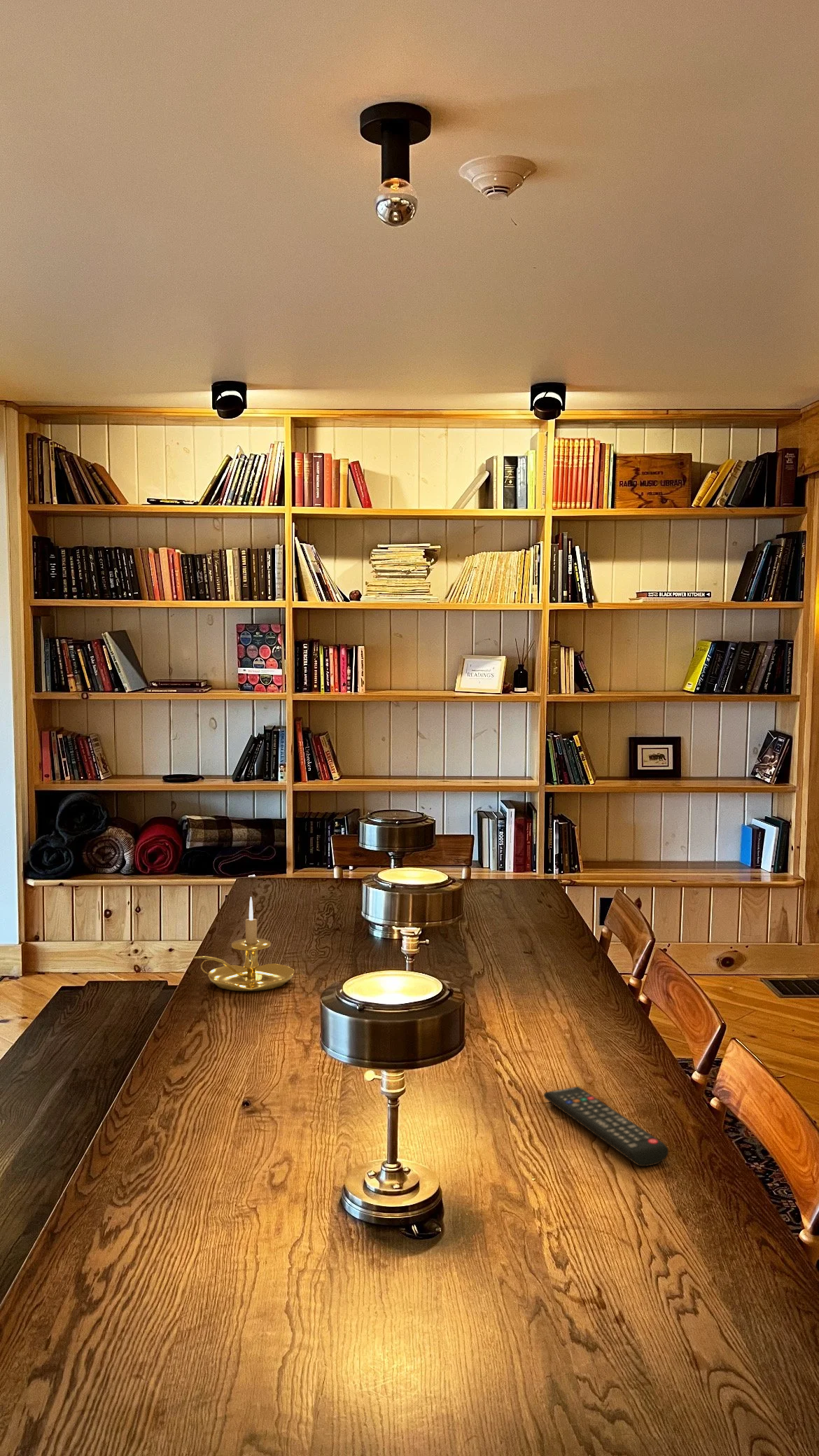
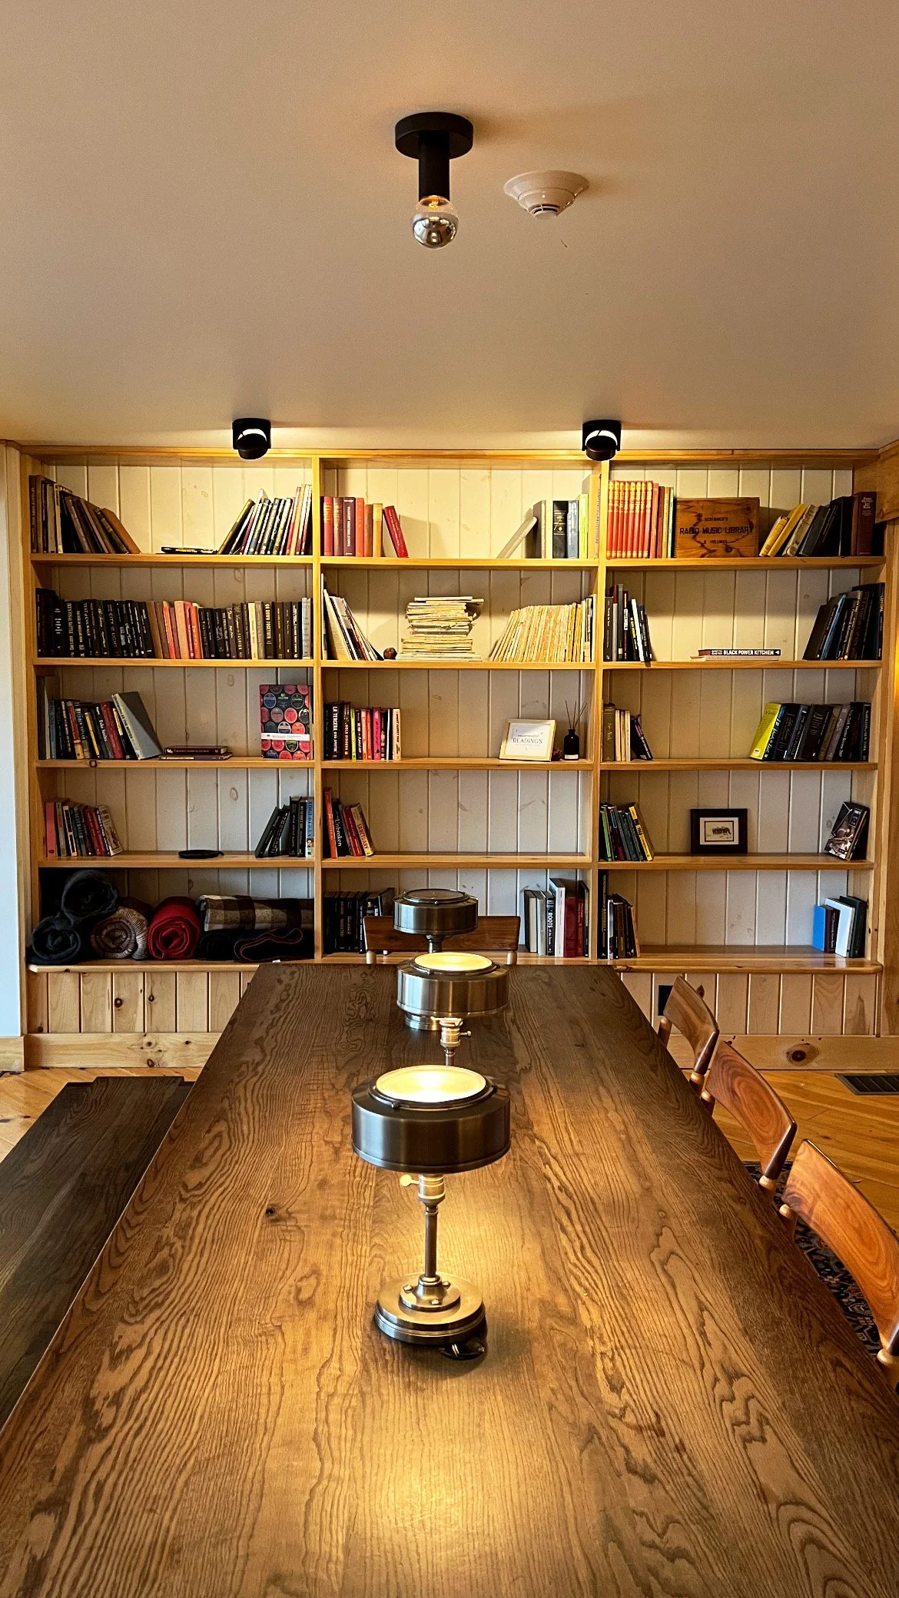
- candle holder [193,896,295,992]
- remote control [543,1086,669,1168]
